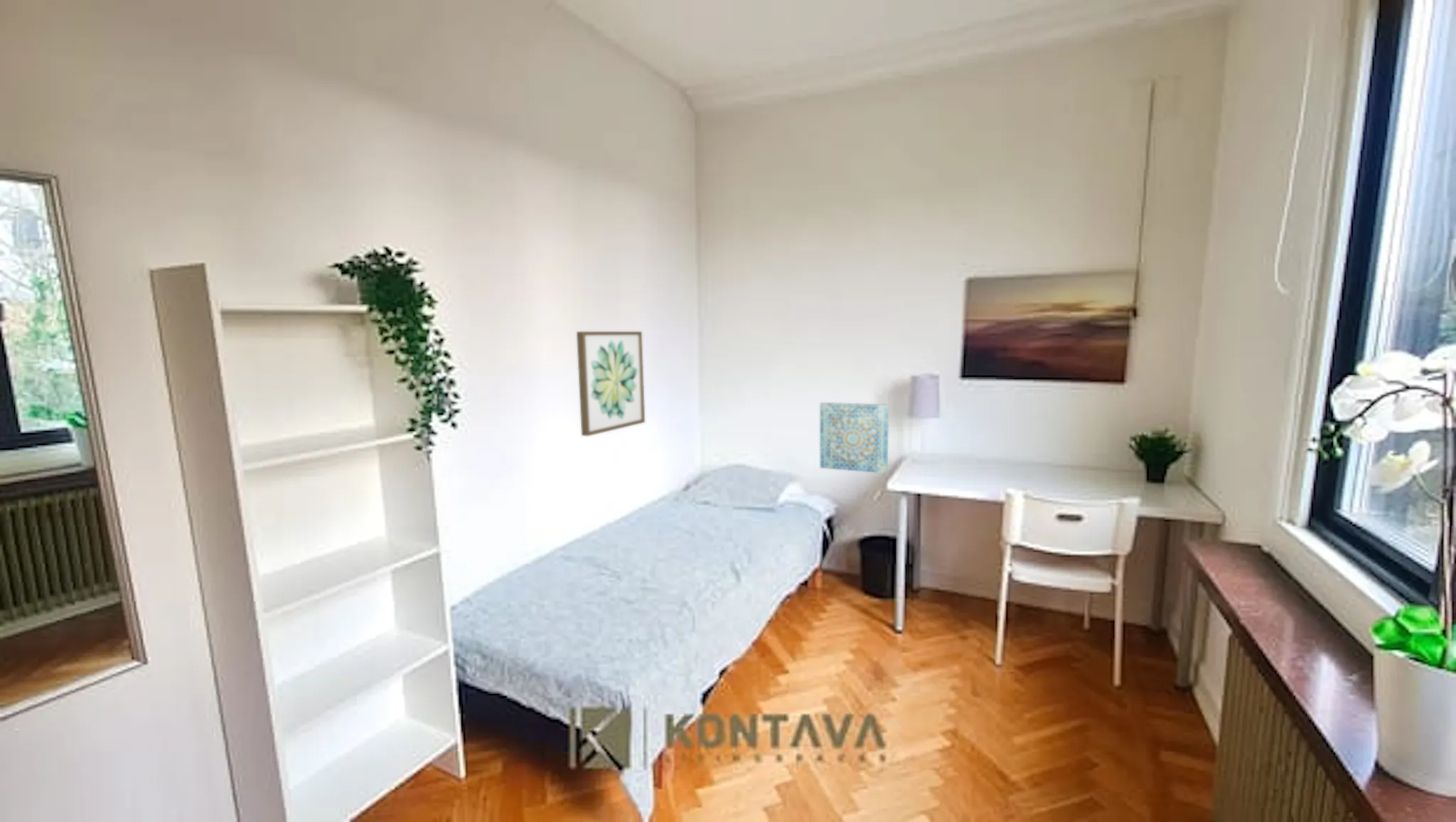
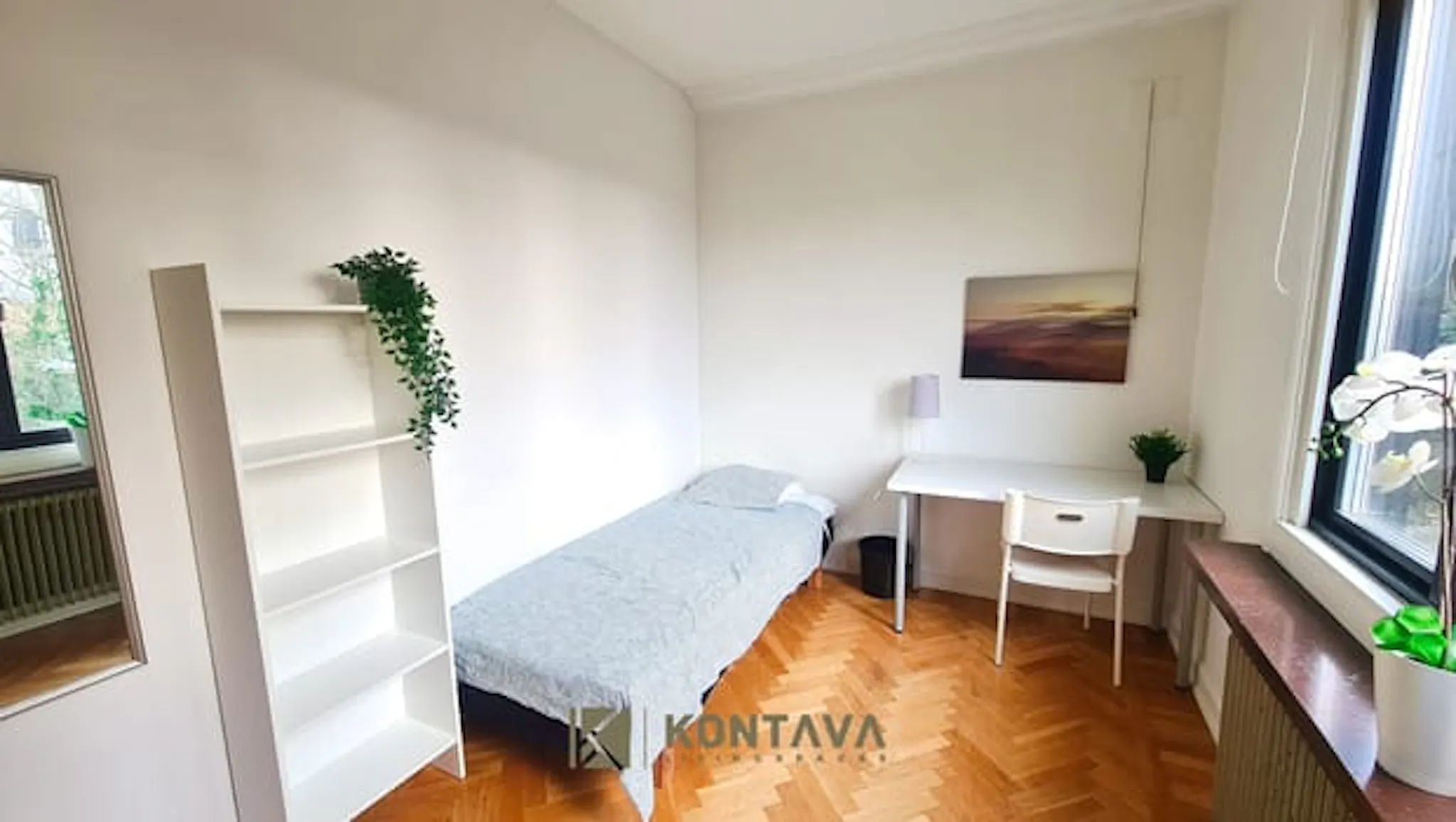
- wall art [819,402,889,474]
- wall art [576,331,646,437]
